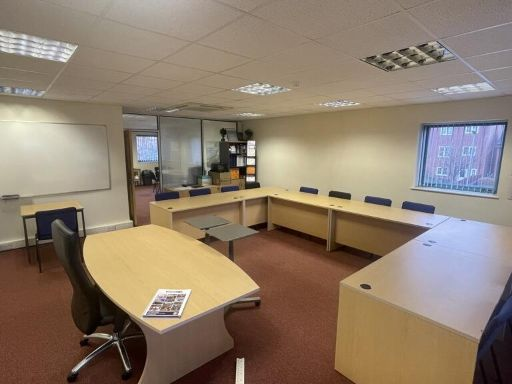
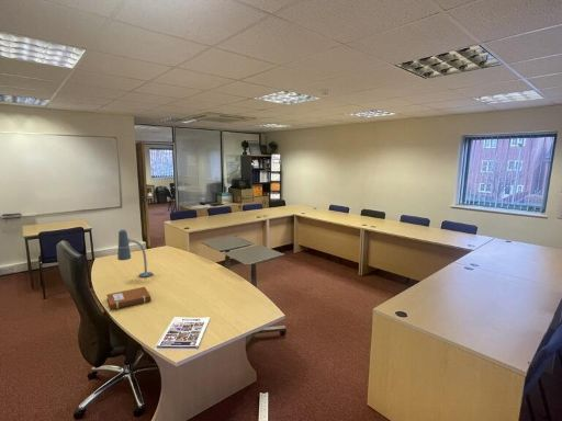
+ notebook [105,286,153,311]
+ desk lamp [116,229,154,278]
